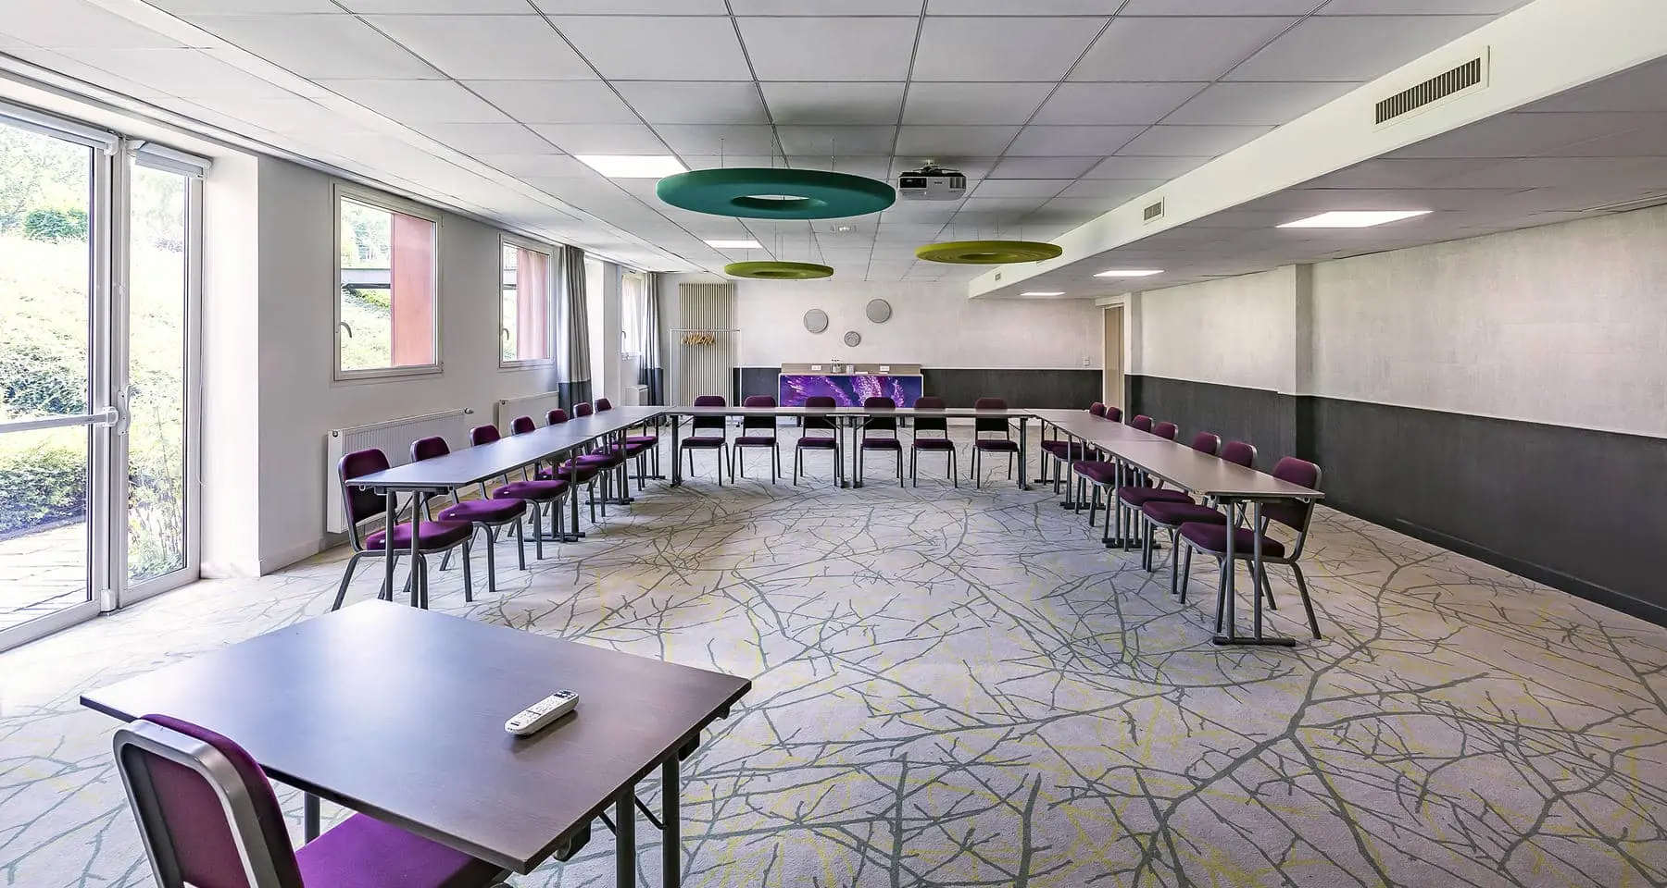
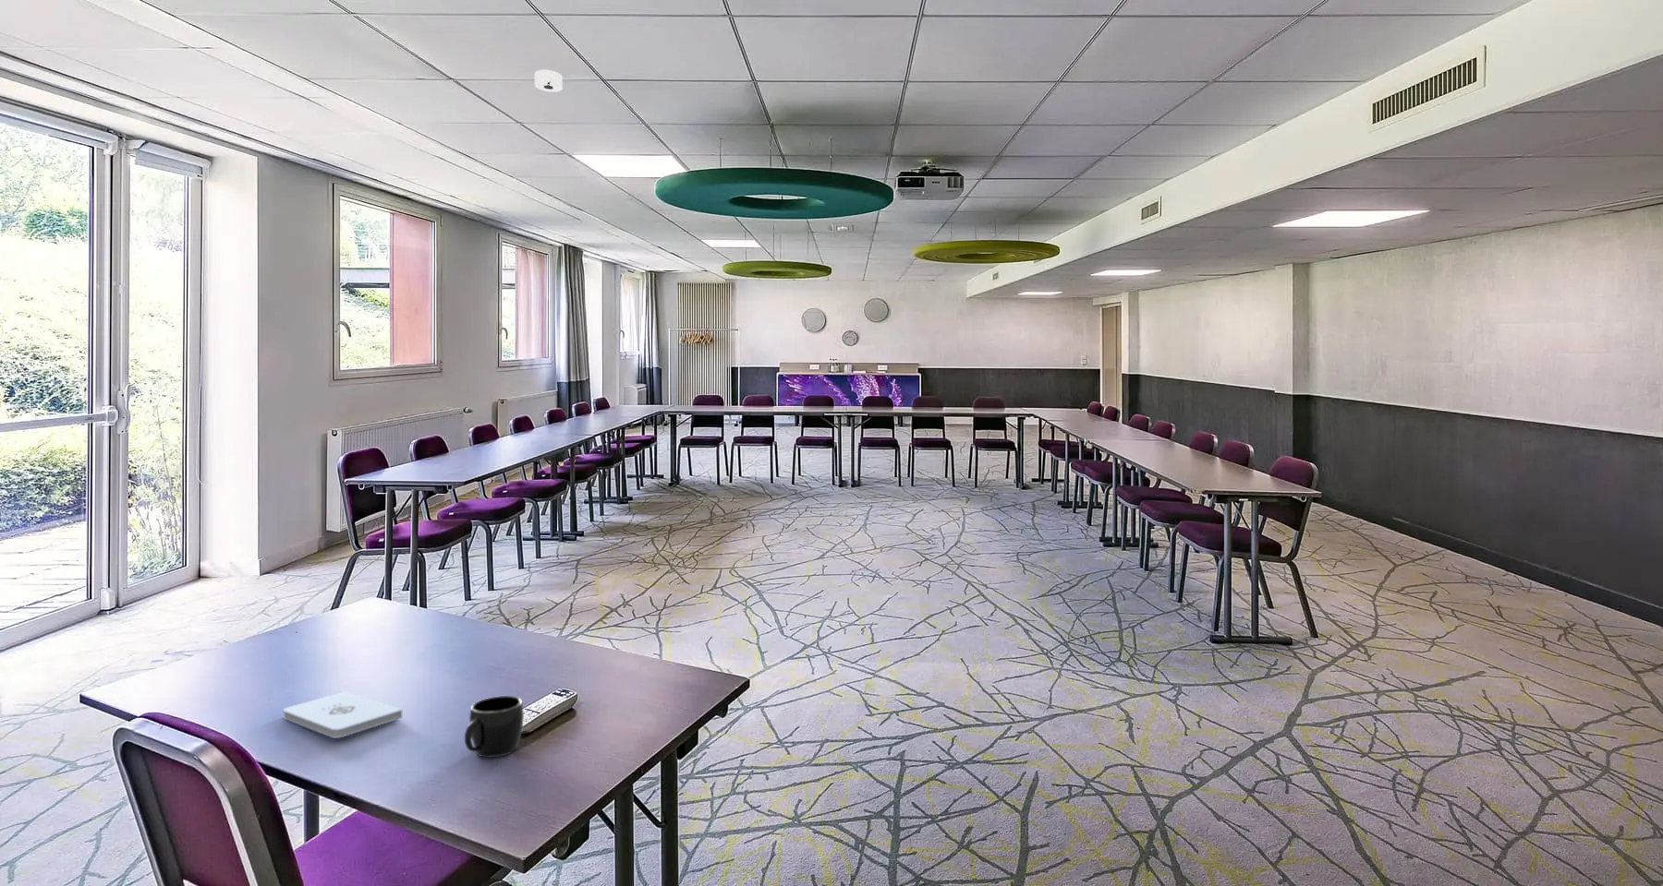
+ smoke detector [535,69,563,93]
+ mug [464,695,525,758]
+ notepad [282,690,403,740]
